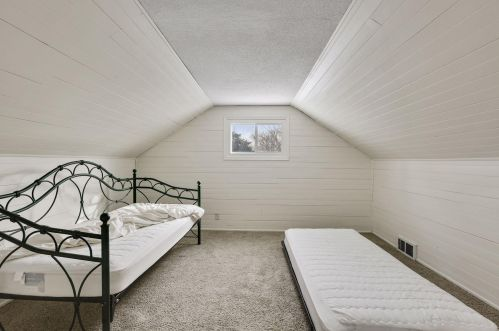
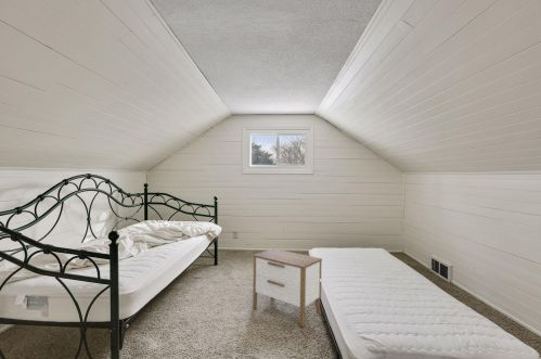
+ nightstand [252,247,323,328]
